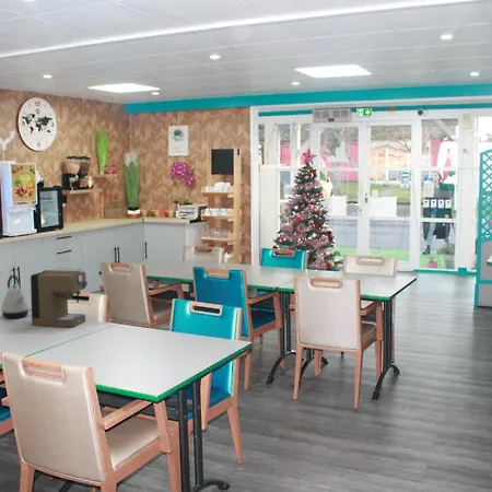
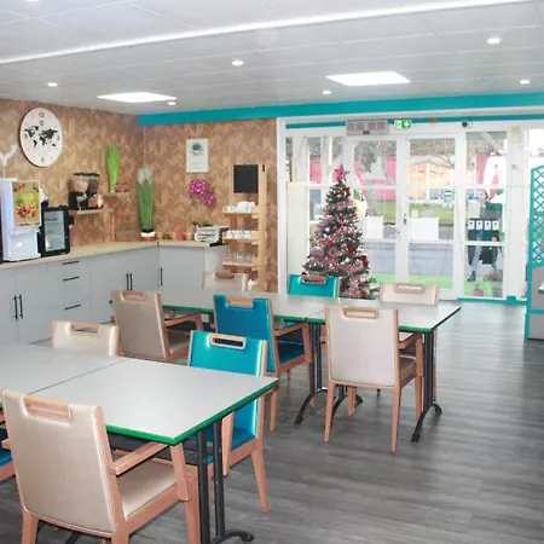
- coffee maker [30,268,91,328]
- kettle [0,274,30,319]
